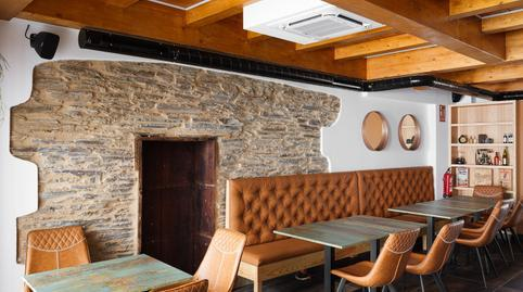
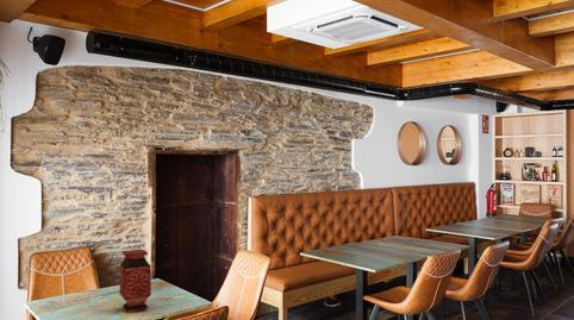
+ vase [118,249,152,313]
